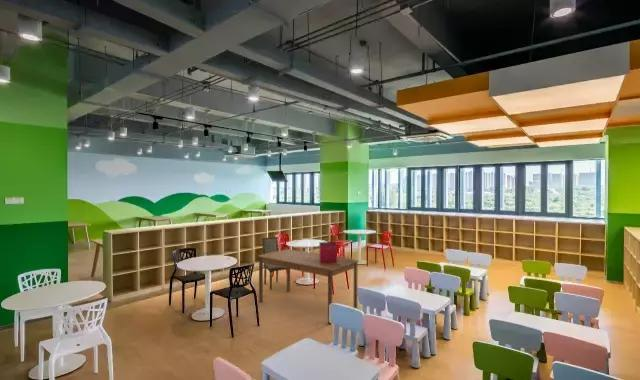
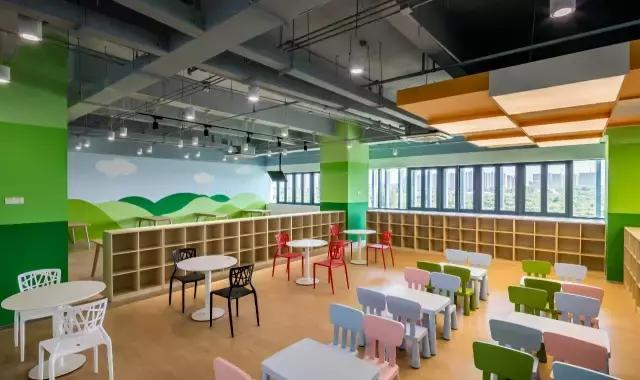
- storage bin [318,241,338,263]
- dining chair [261,236,287,291]
- dining table [257,248,360,325]
